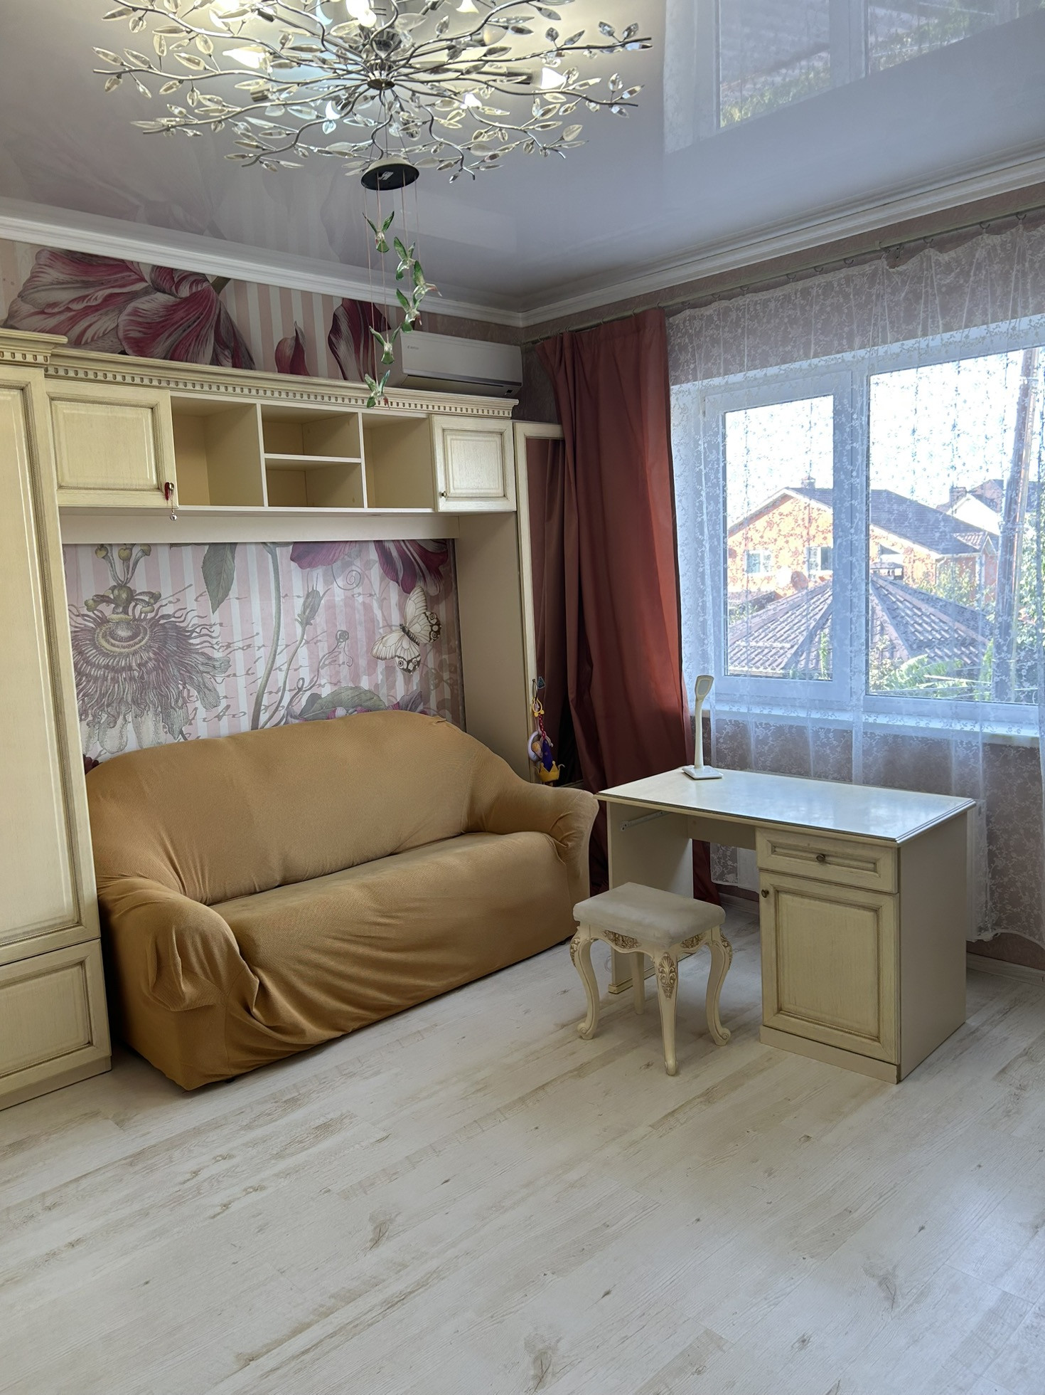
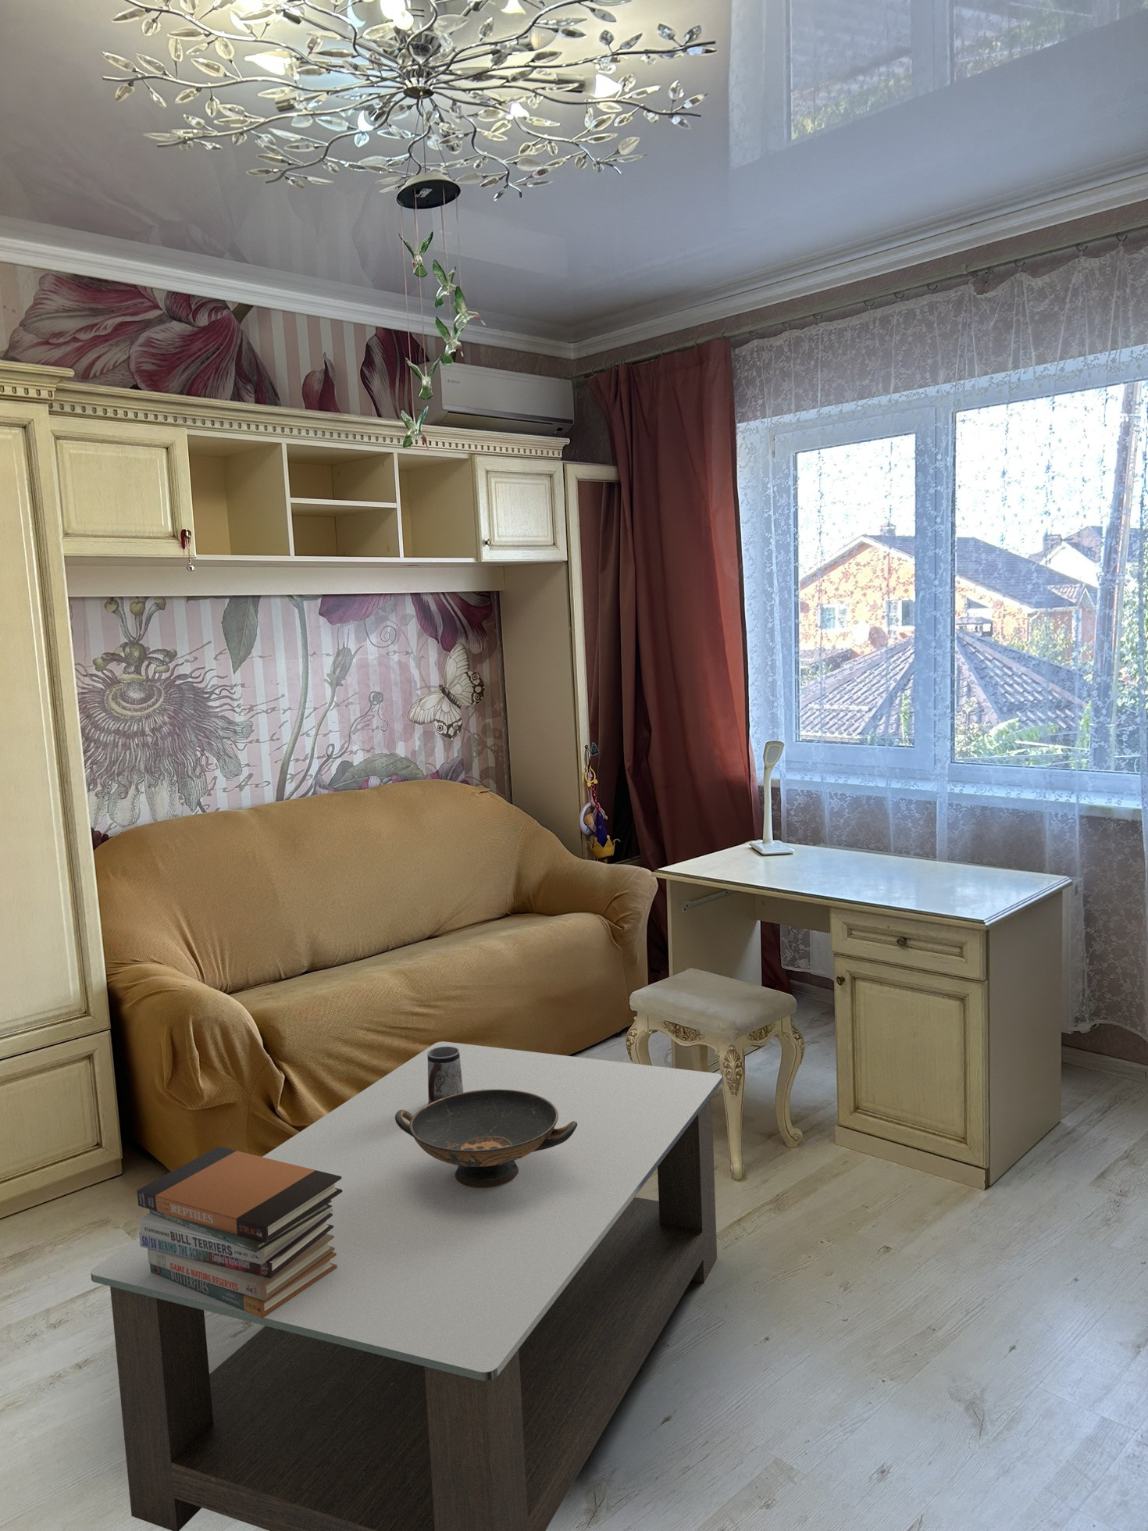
+ book stack [136,1146,342,1319]
+ mug [428,1046,463,1104]
+ coffee table [89,1040,724,1531]
+ decorative bowl [396,1089,578,1189]
